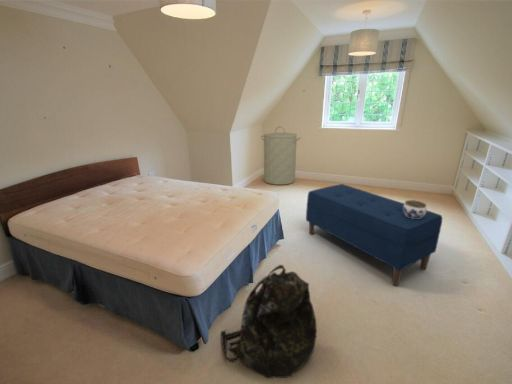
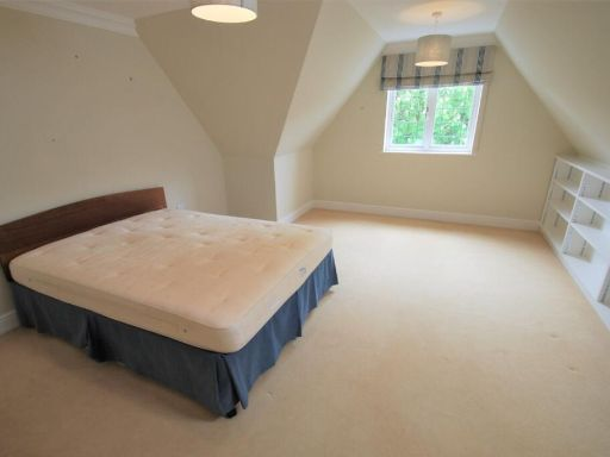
- jar [403,199,428,219]
- laundry hamper [260,126,302,186]
- backpack [220,264,318,380]
- bench [305,183,443,286]
